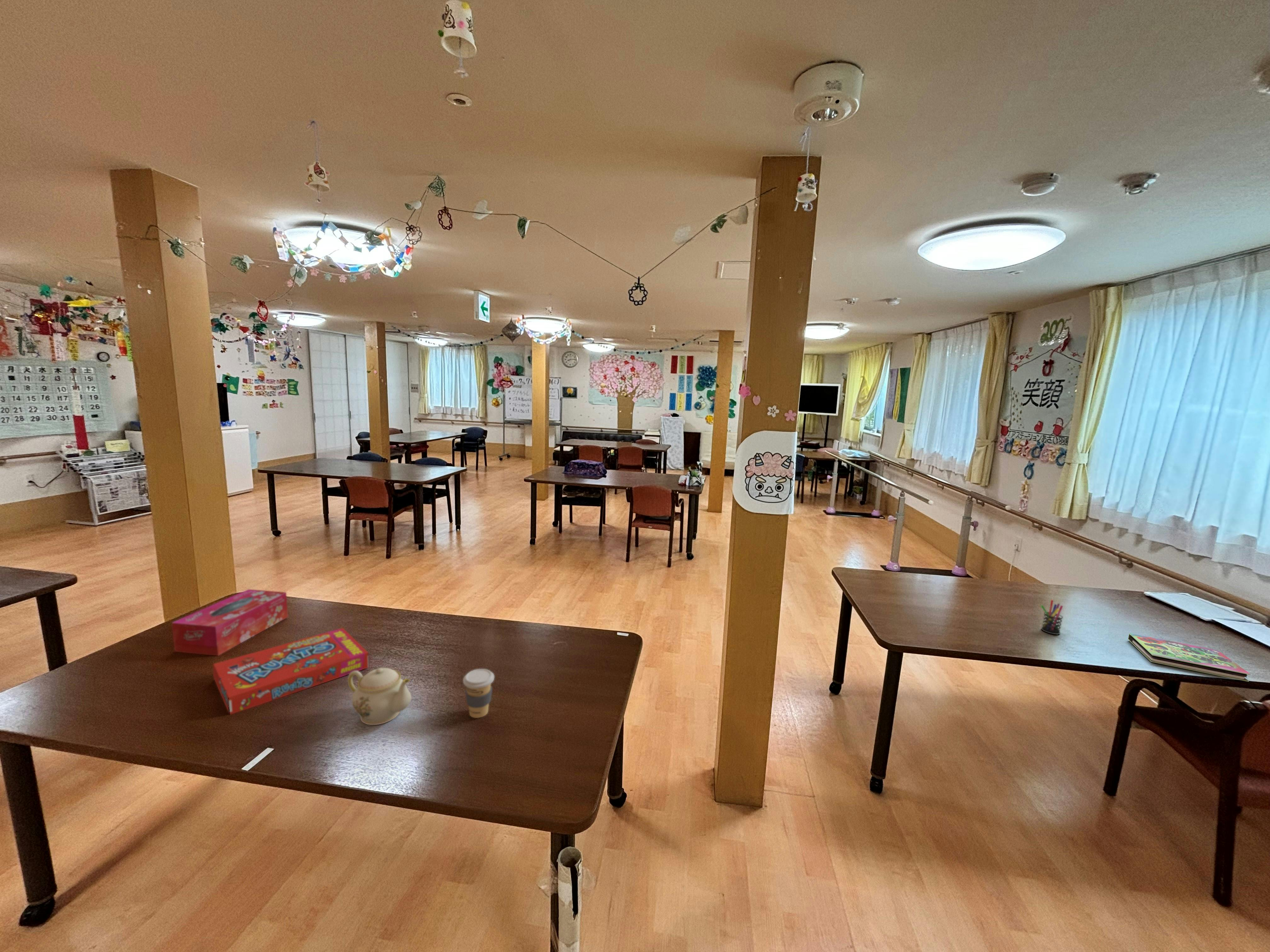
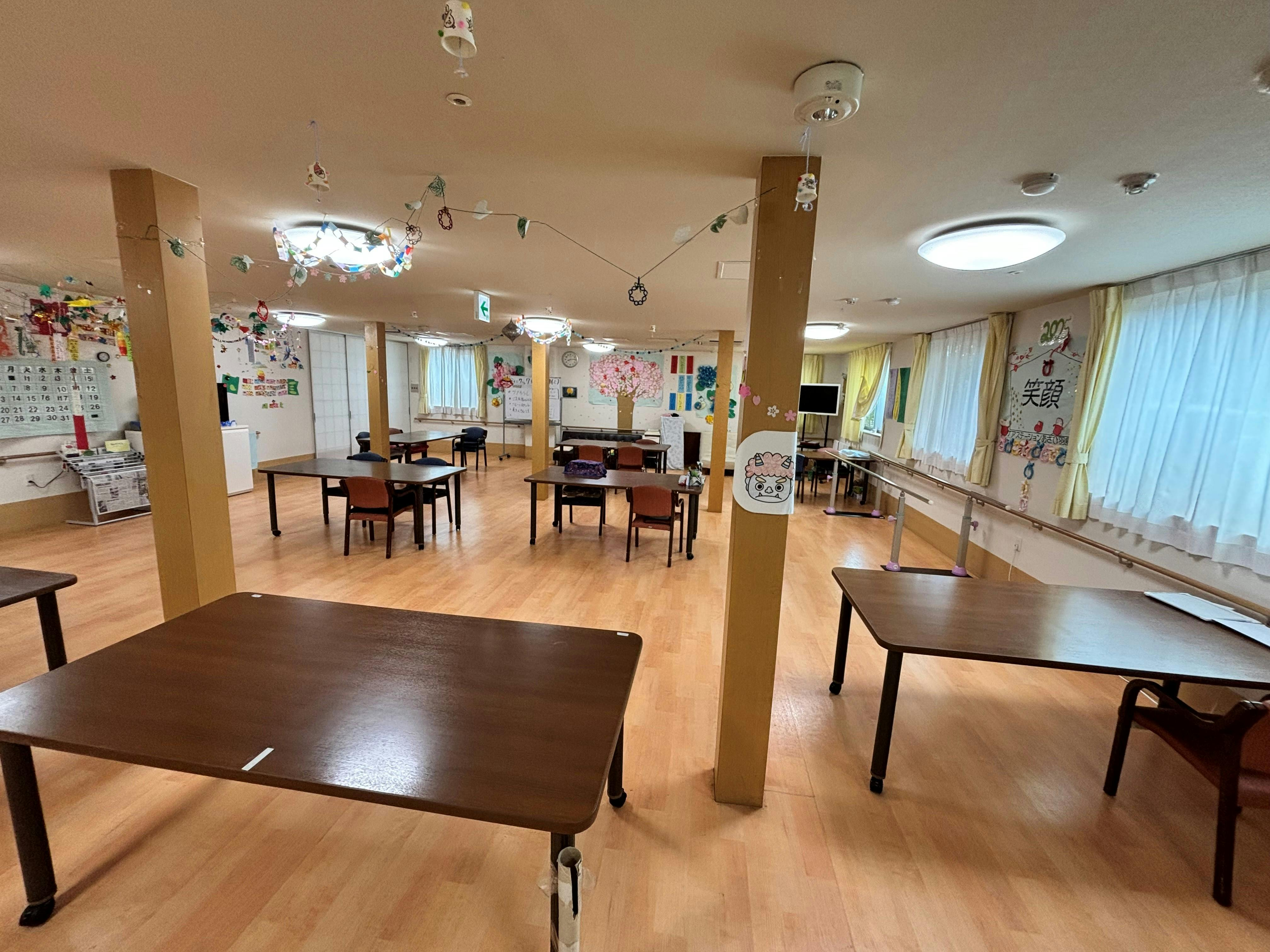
- snack box [213,628,370,715]
- pen holder [1040,599,1063,635]
- coffee cup [463,668,495,718]
- book [1128,633,1251,682]
- tissue box [171,589,288,656]
- teapot [347,667,412,725]
